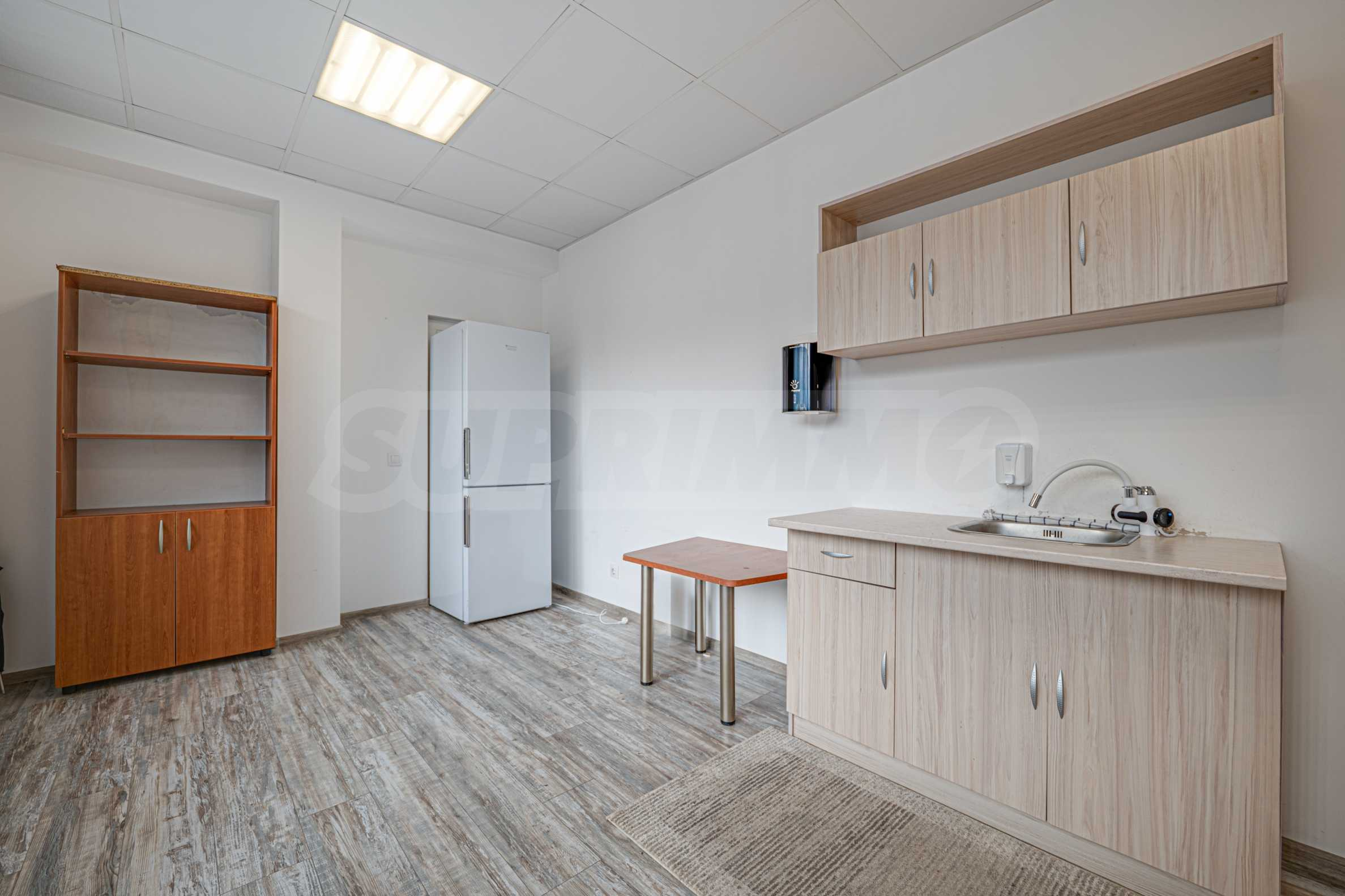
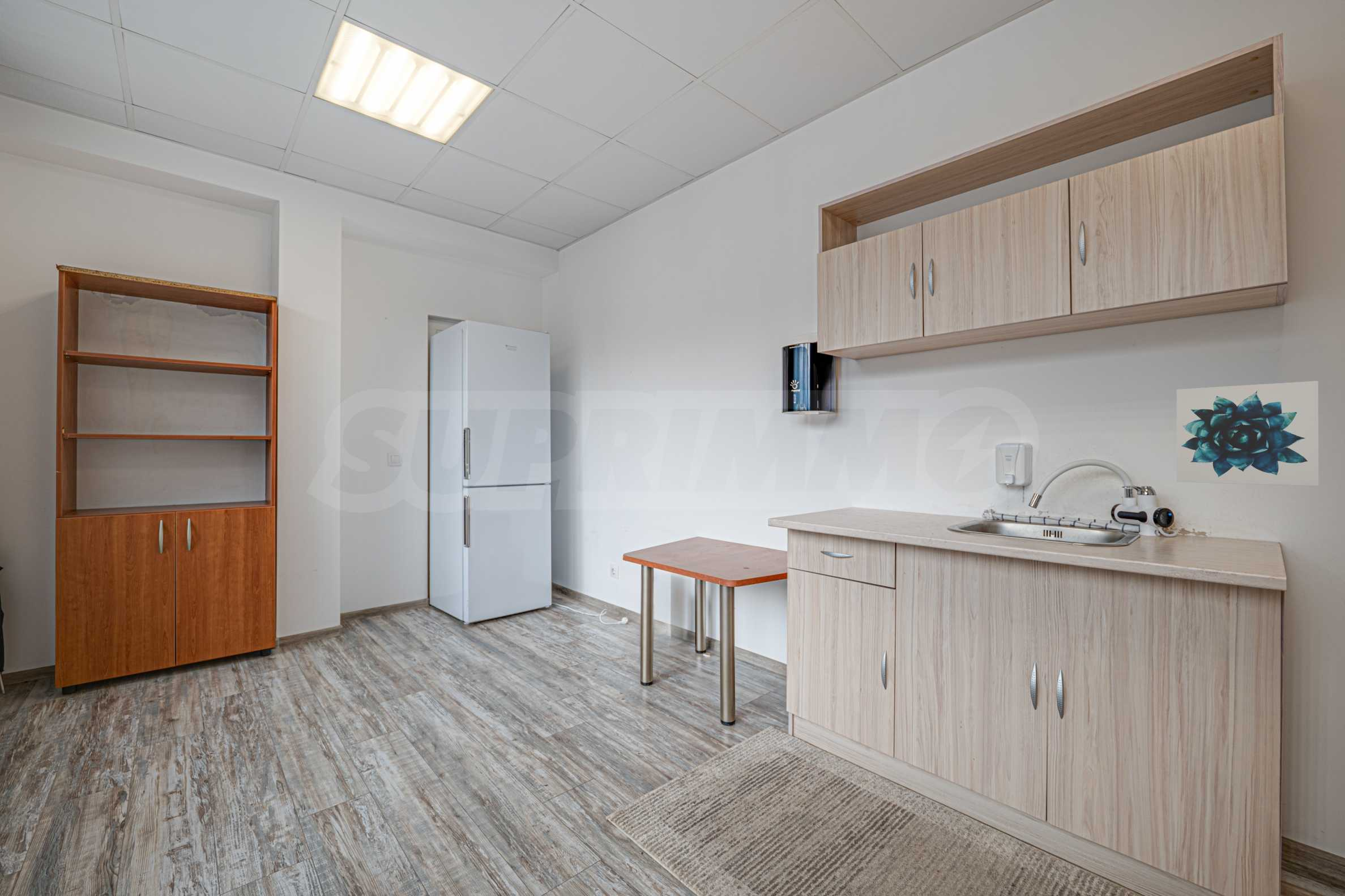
+ wall art [1176,380,1320,487]
